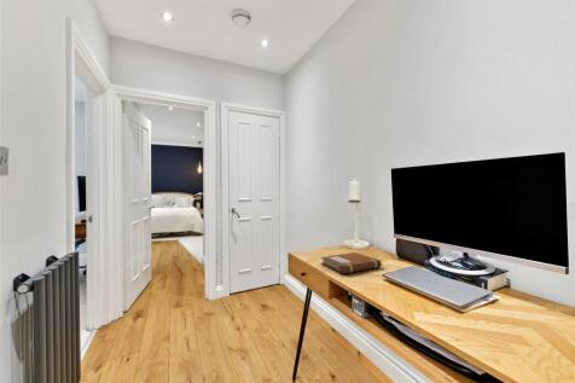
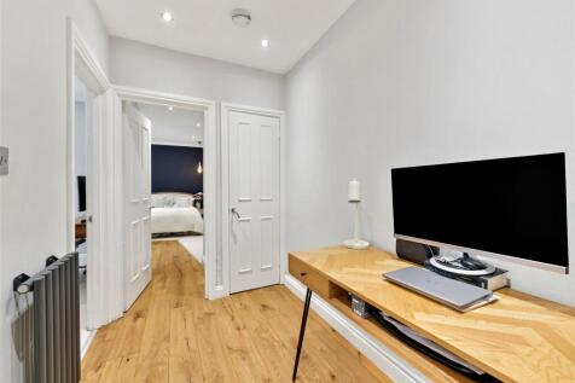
- notebook [320,251,383,274]
